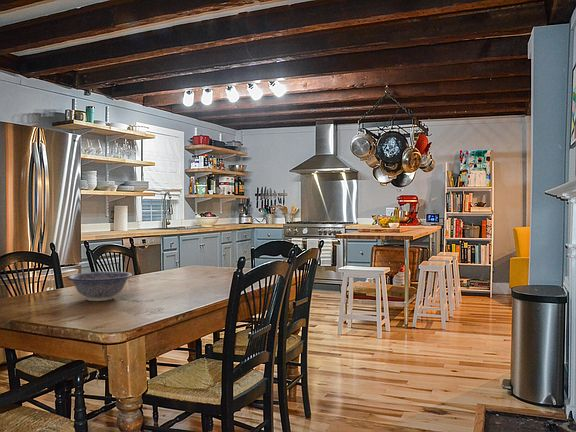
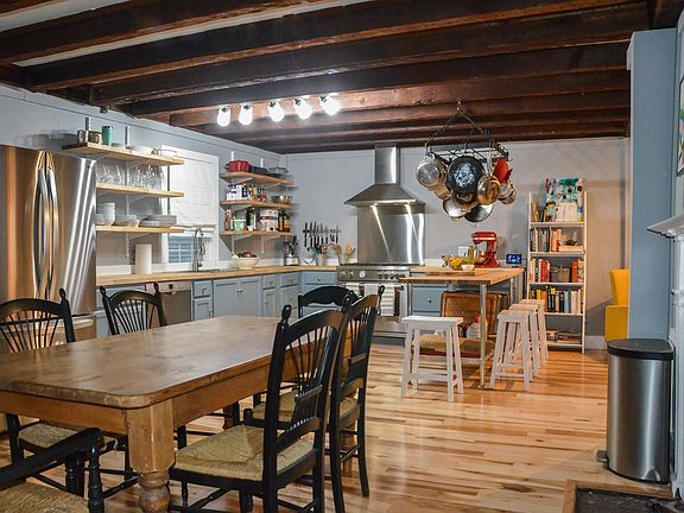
- decorative bowl [66,271,133,302]
